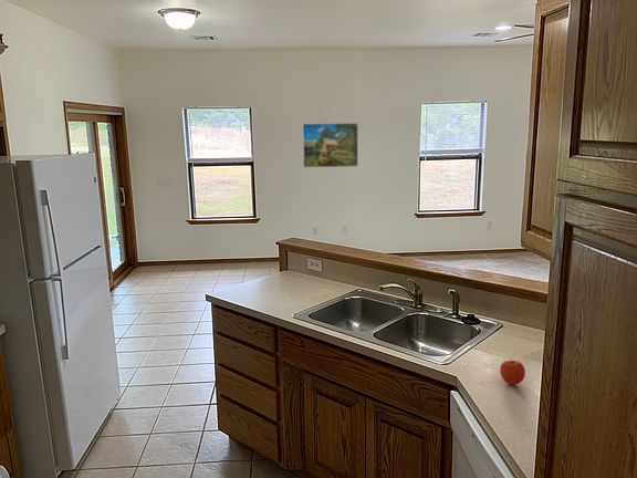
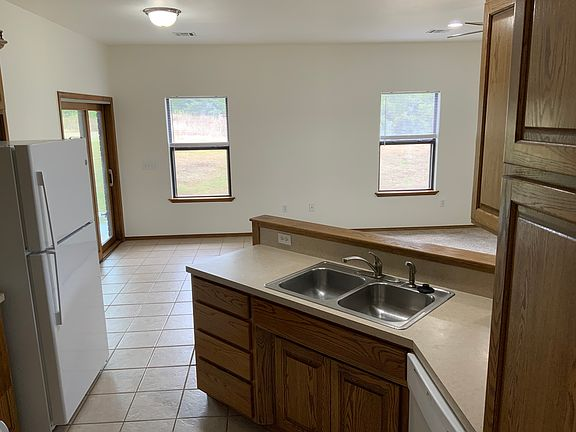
- apple [499,360,526,386]
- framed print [302,122,359,168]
